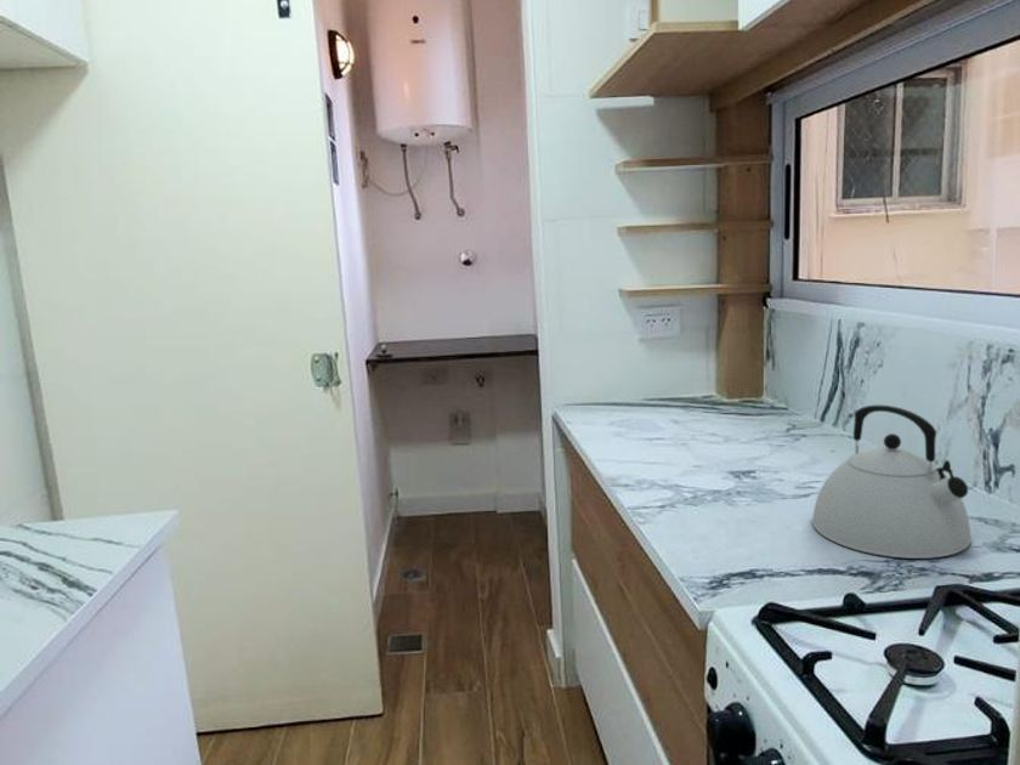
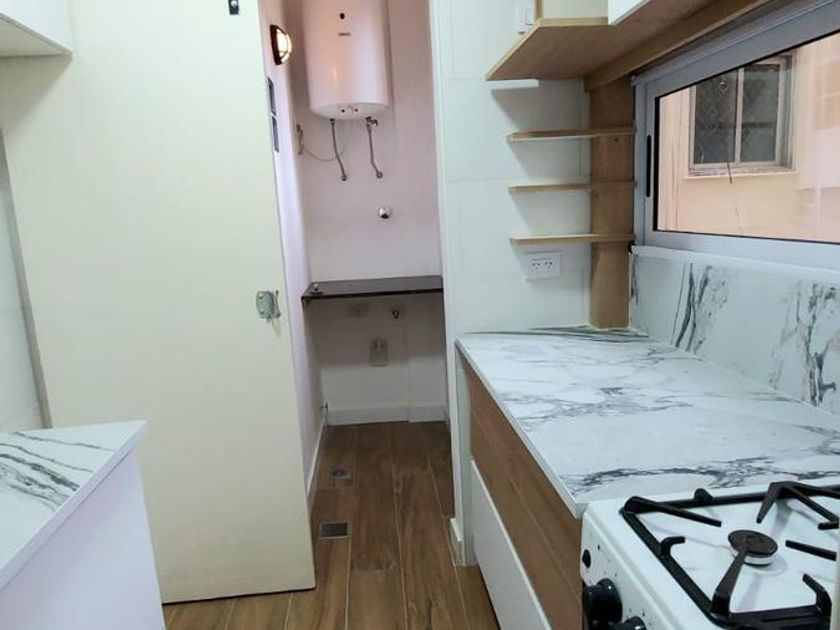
- kettle [811,404,973,560]
